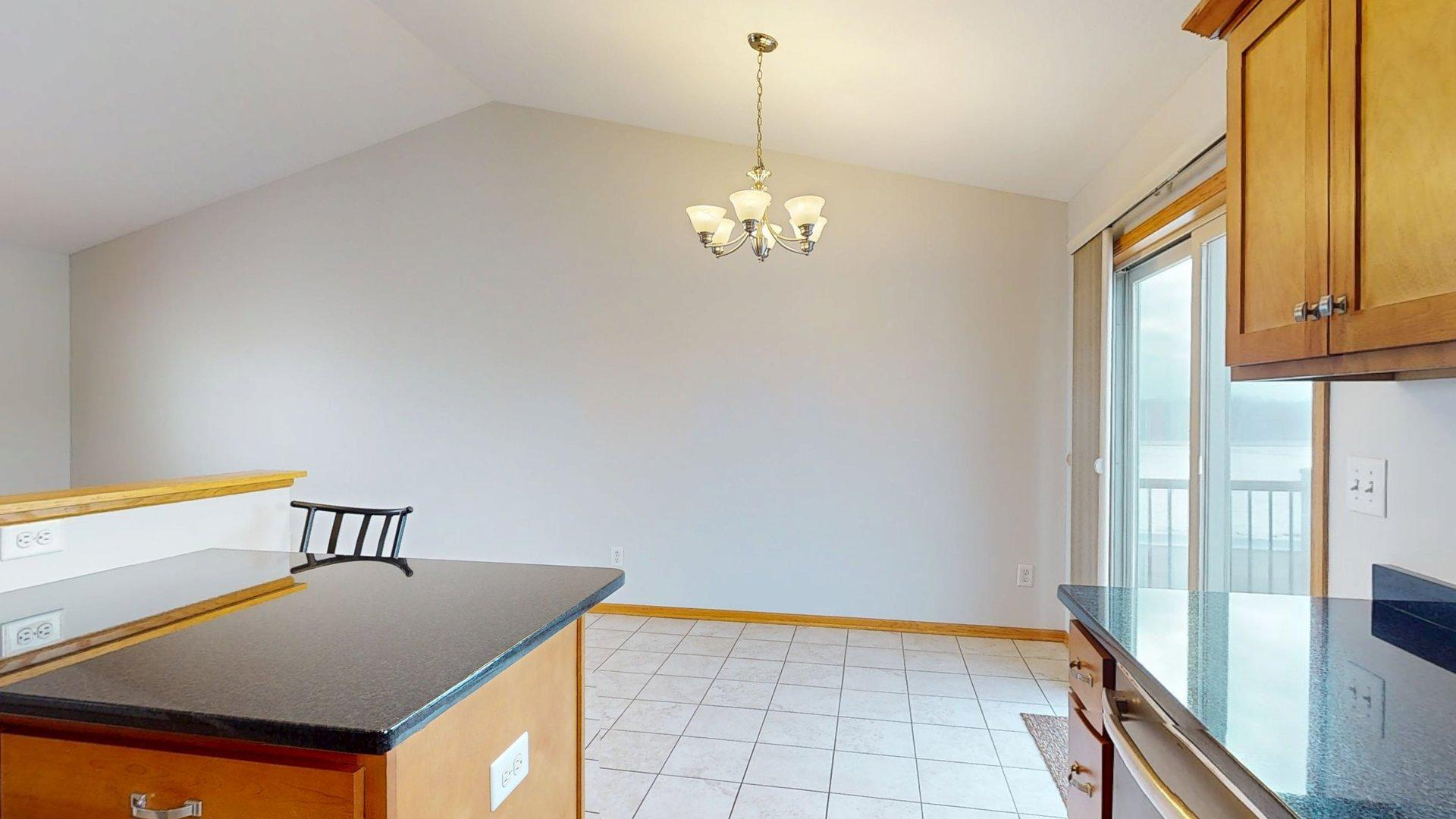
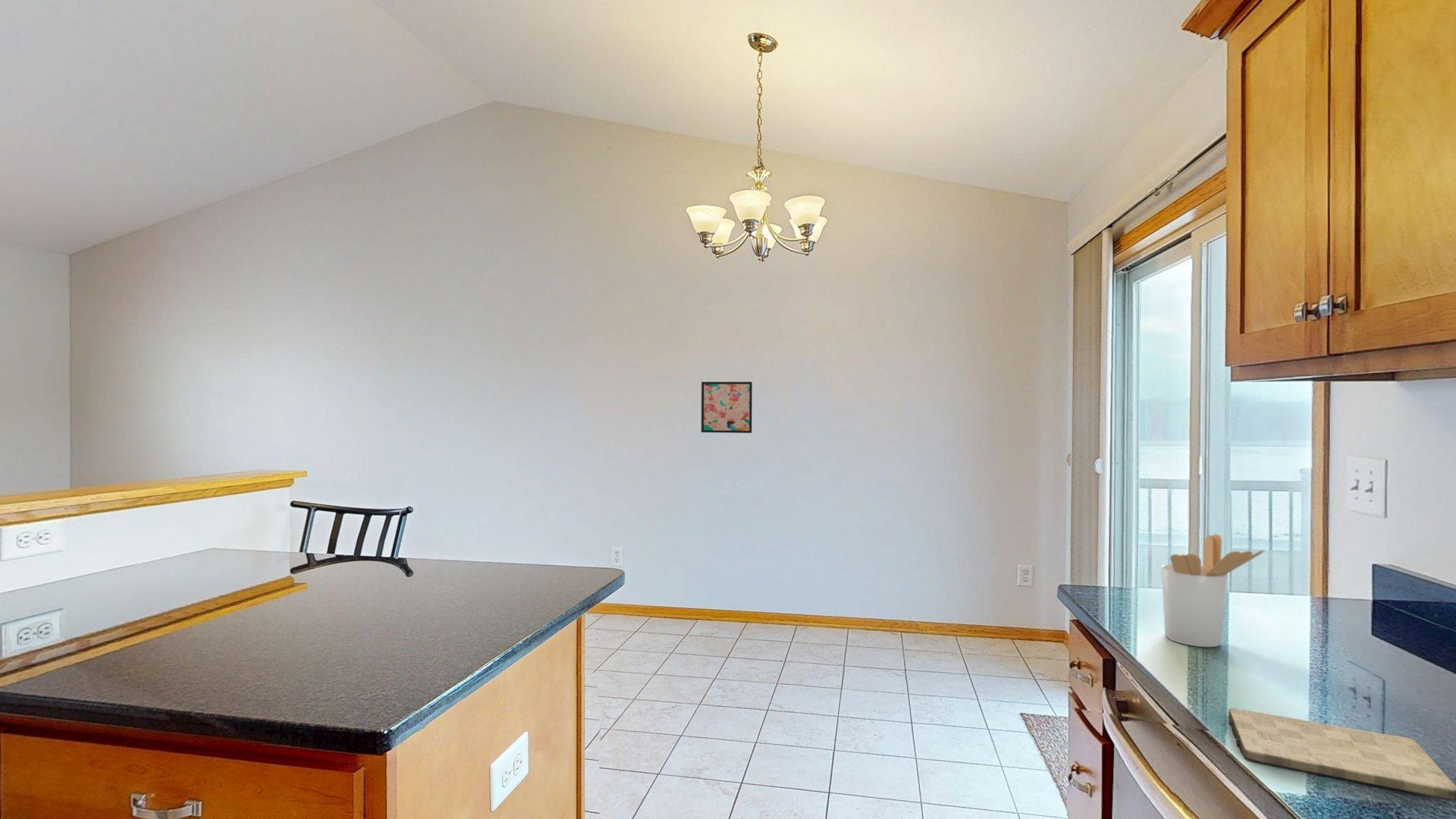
+ wall art [701,381,753,434]
+ utensil holder [1160,534,1265,648]
+ cutting board [1228,708,1456,802]
